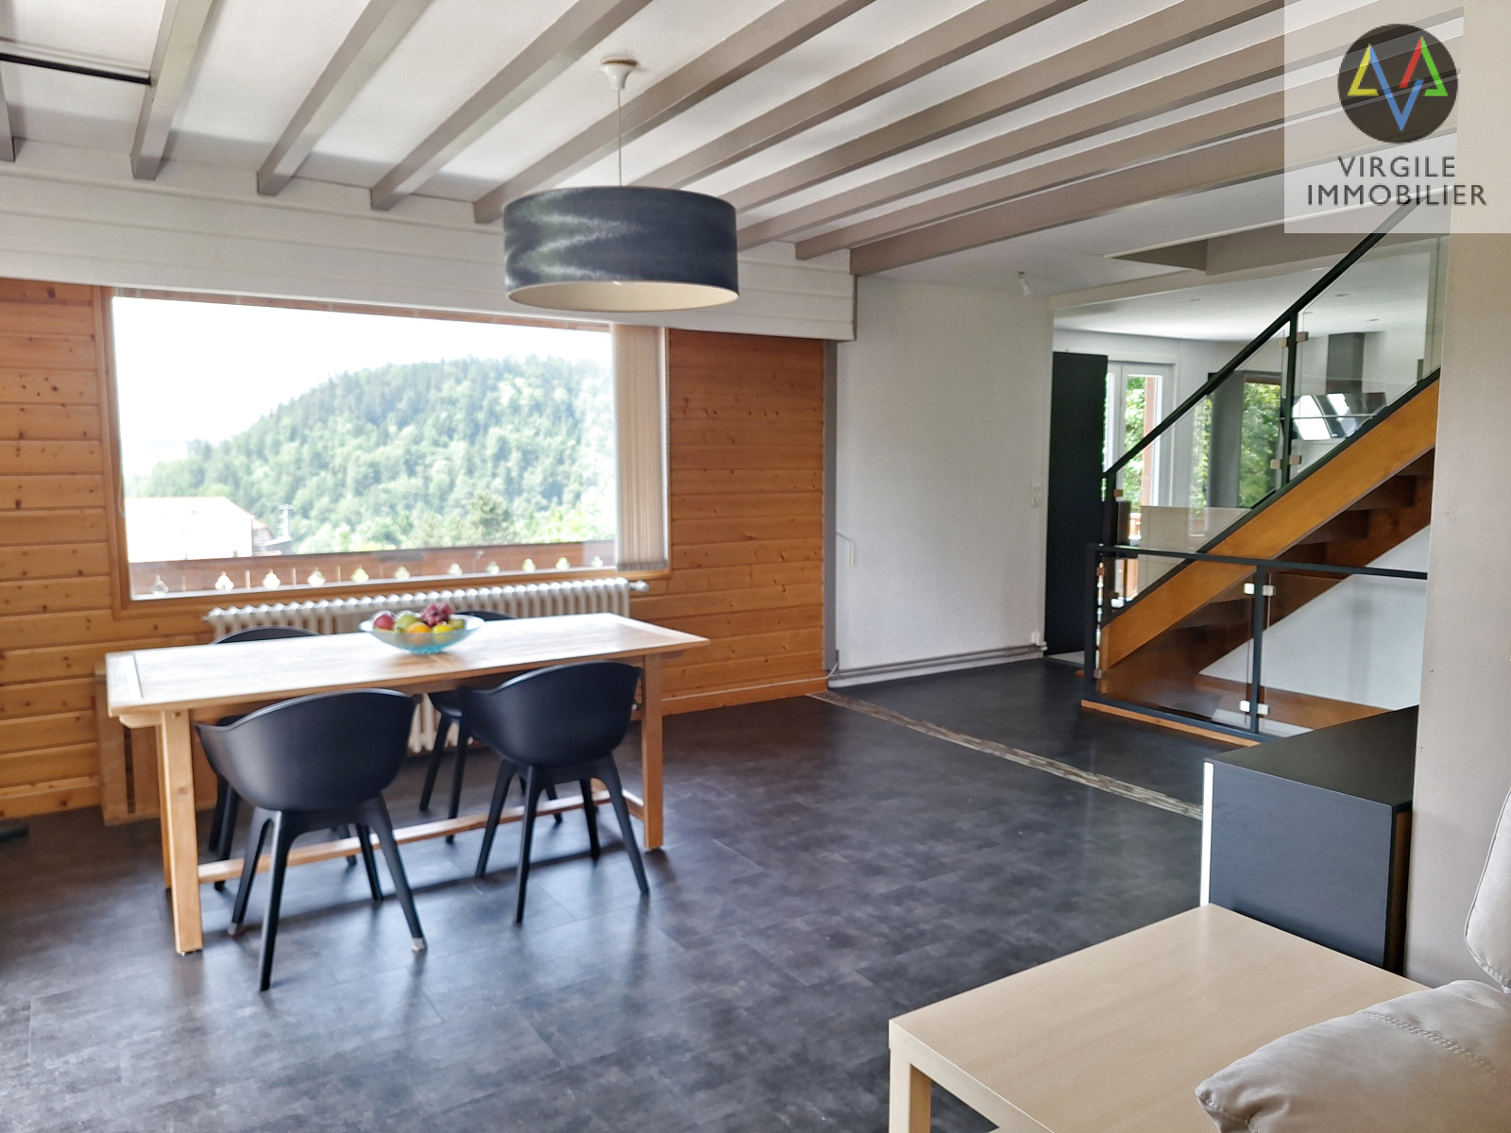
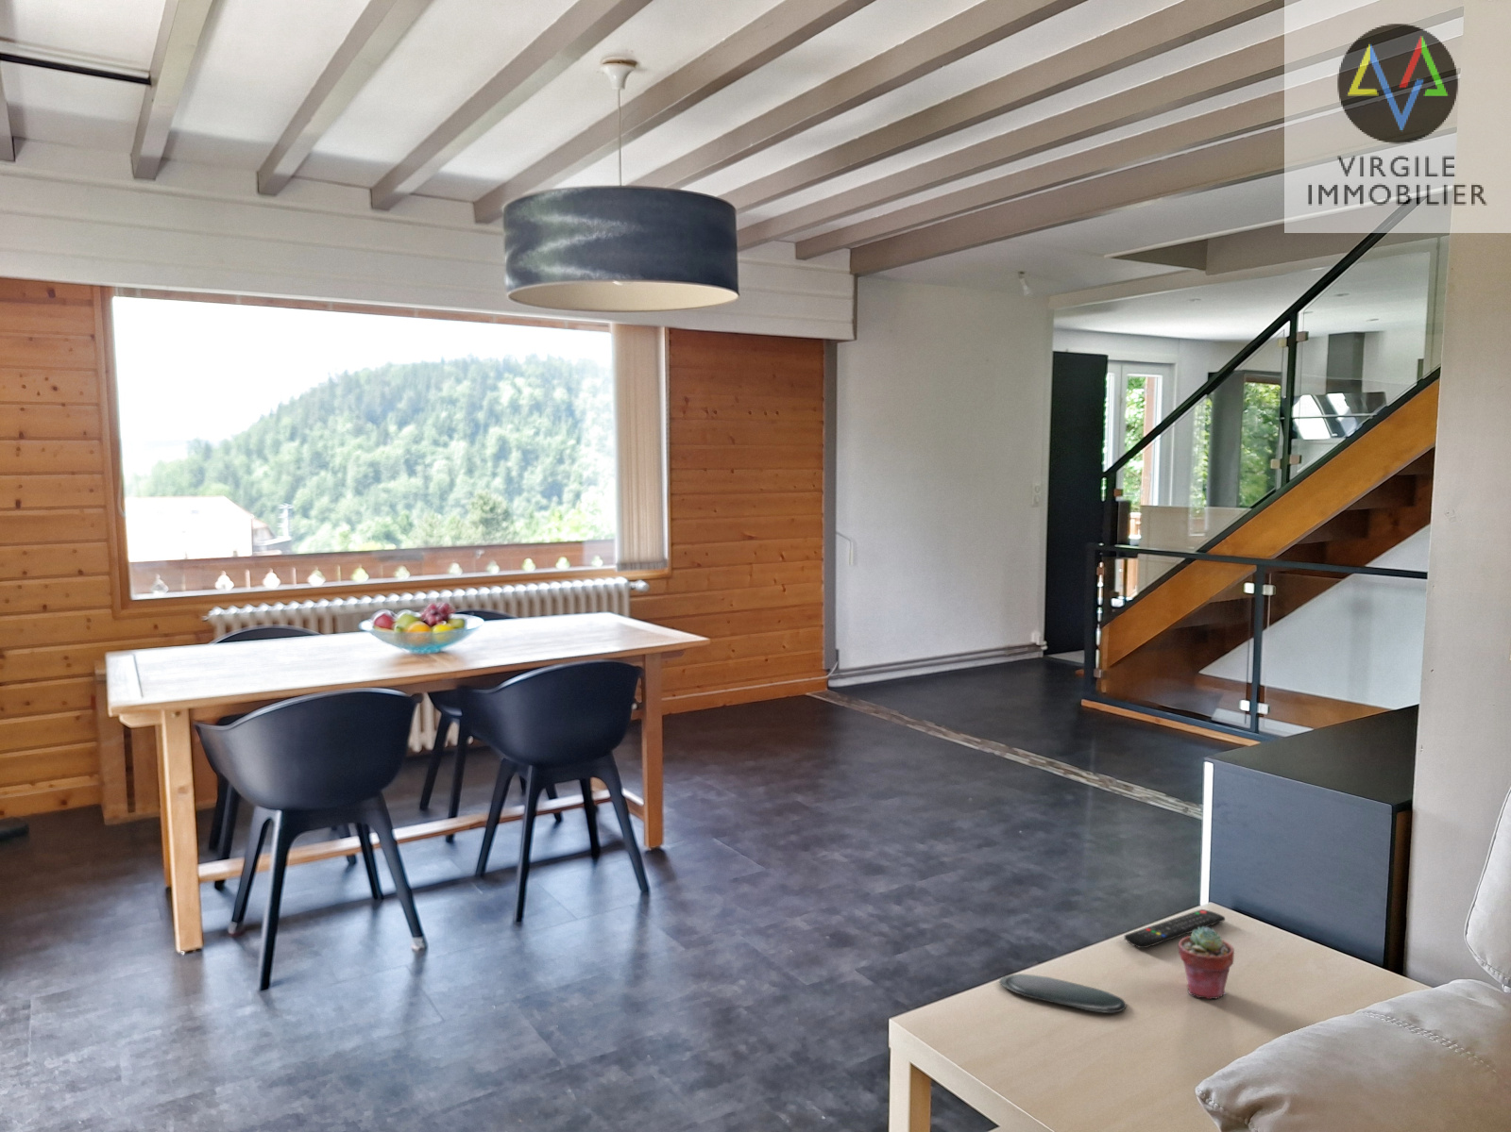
+ potted succulent [1178,926,1235,1000]
+ oval tray [998,974,1128,1013]
+ remote control [1124,908,1225,949]
